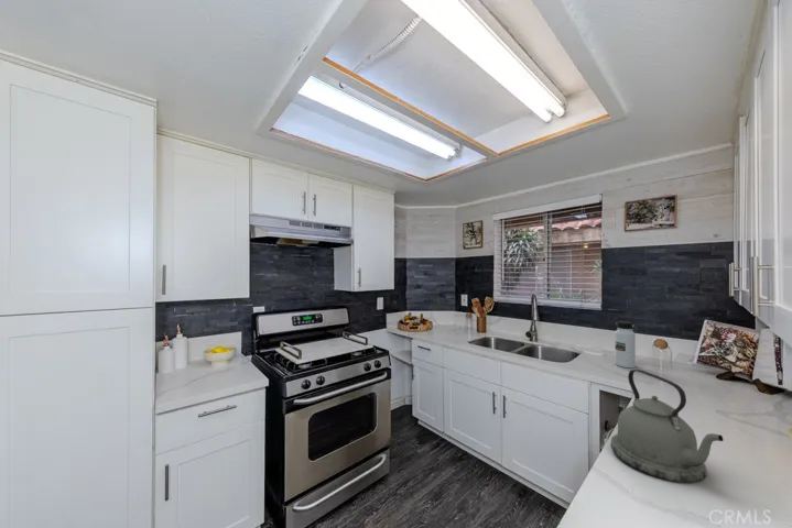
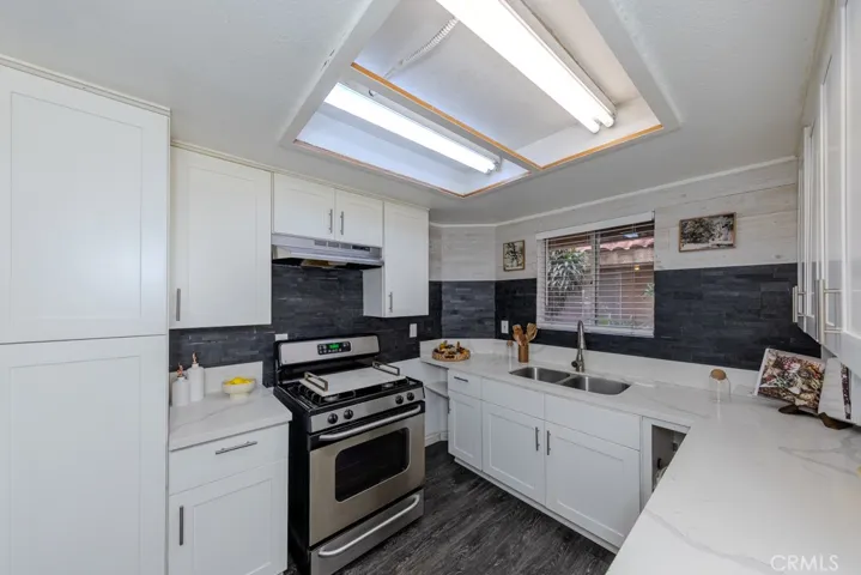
- water bottle [614,320,637,369]
- kettle [609,369,724,484]
